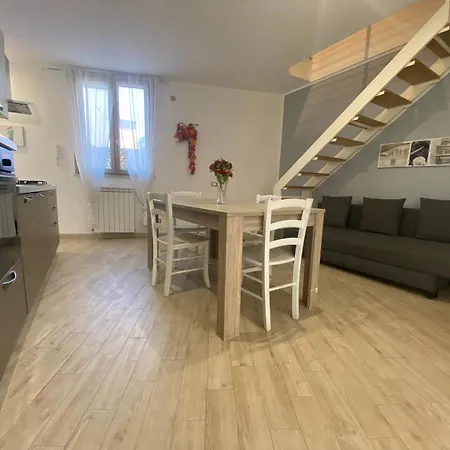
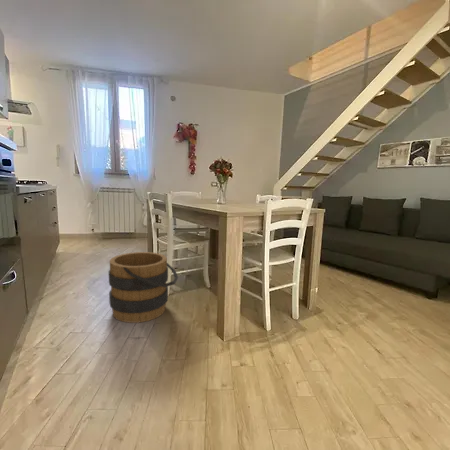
+ bucket [108,251,179,324]
